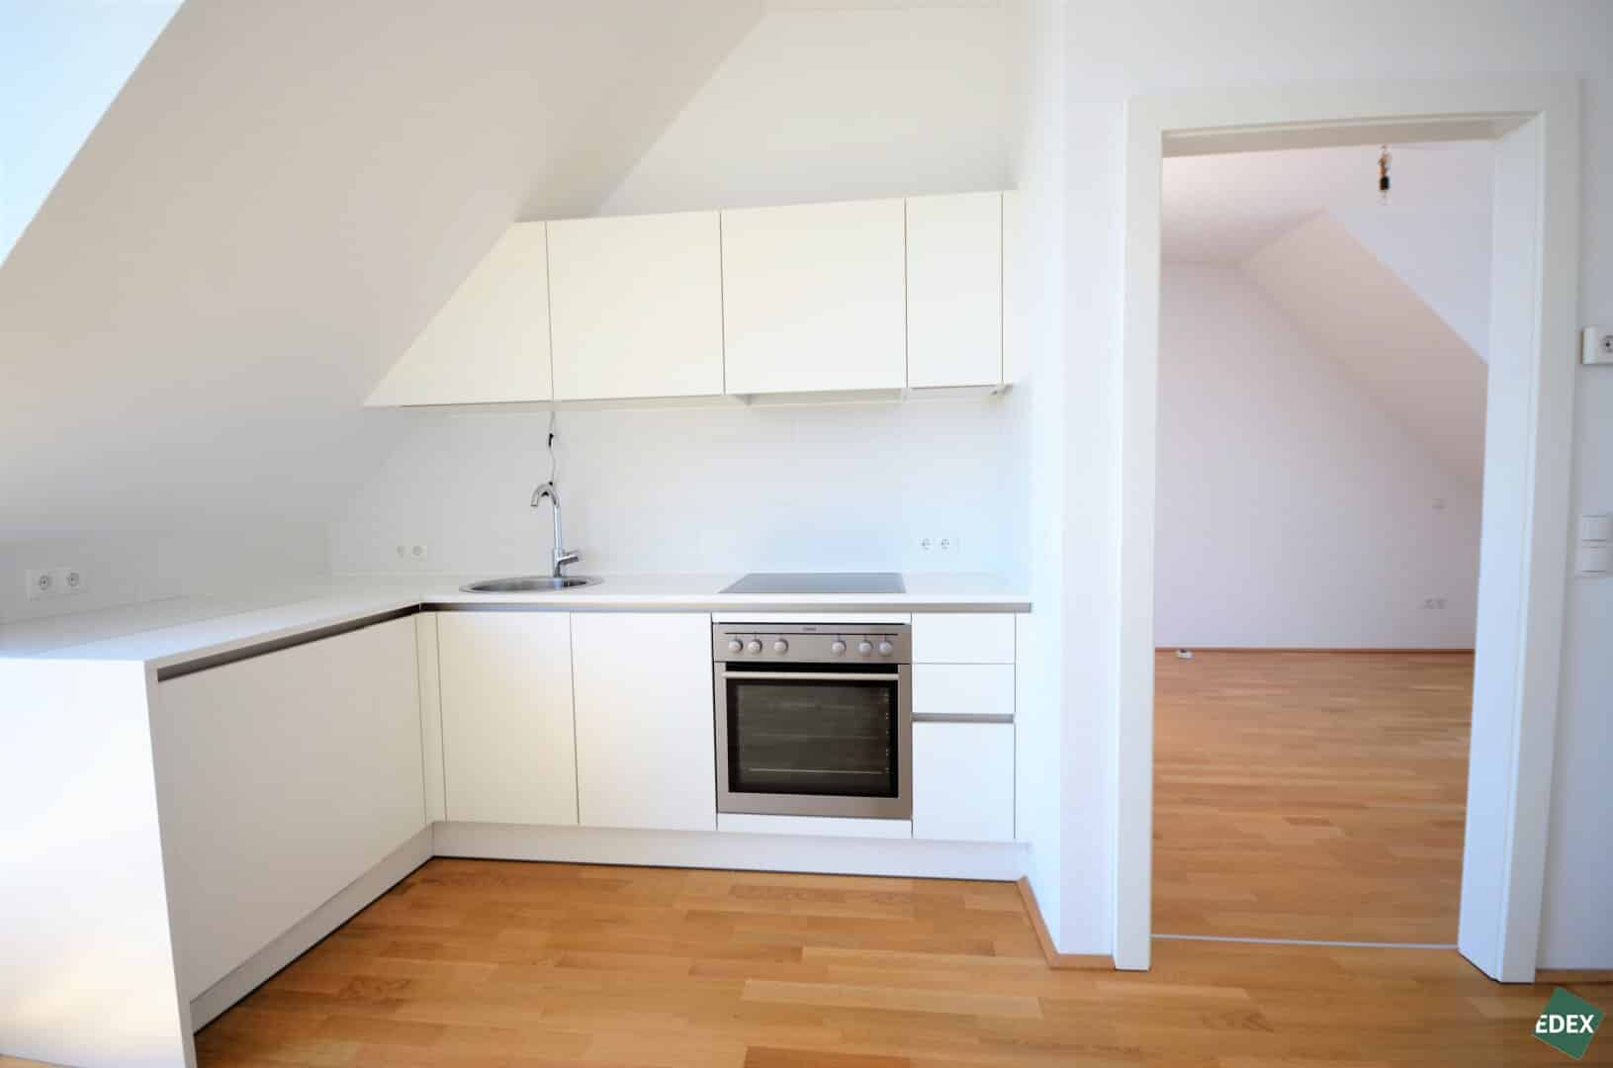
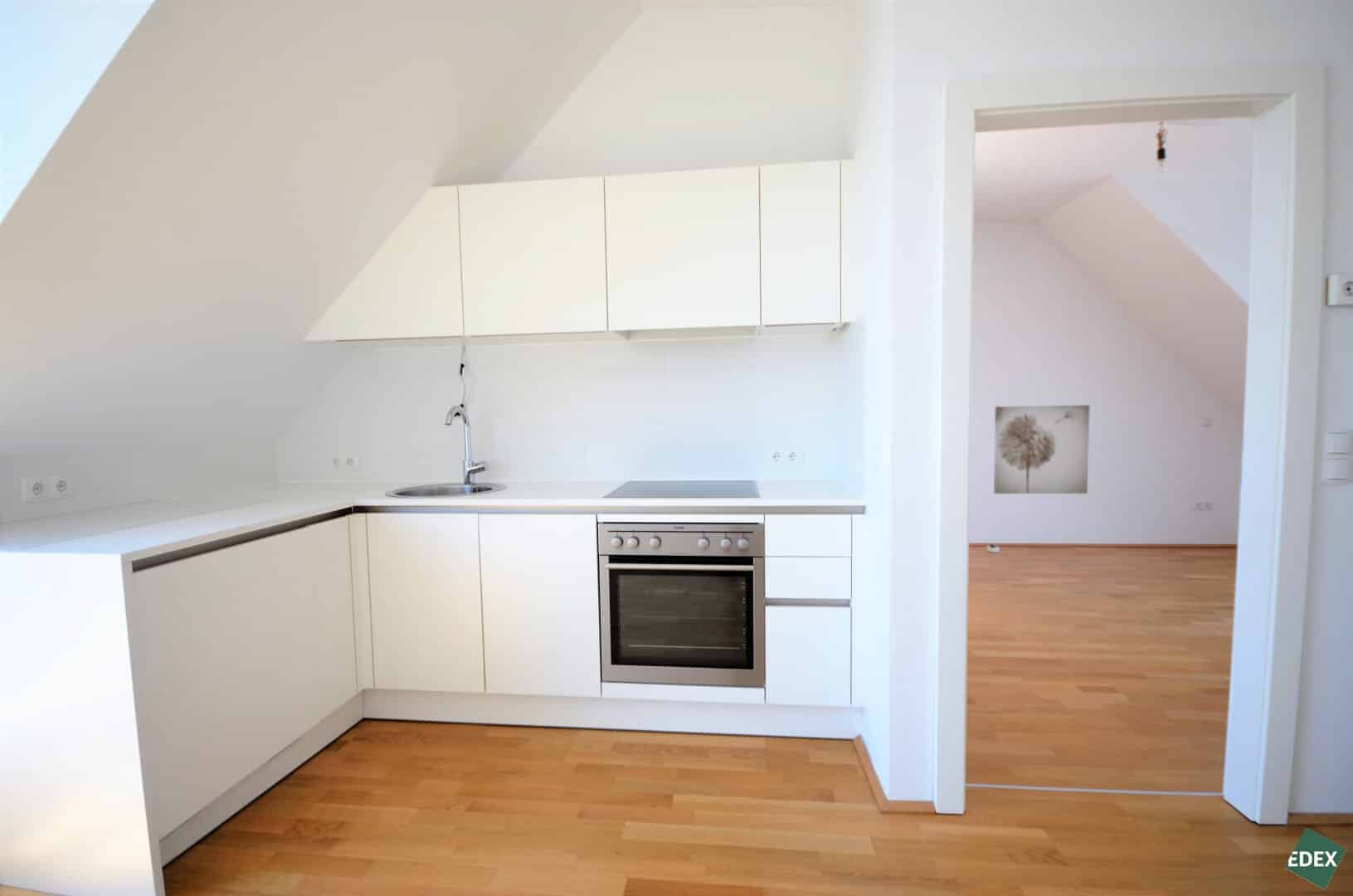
+ wall art [993,404,1091,494]
